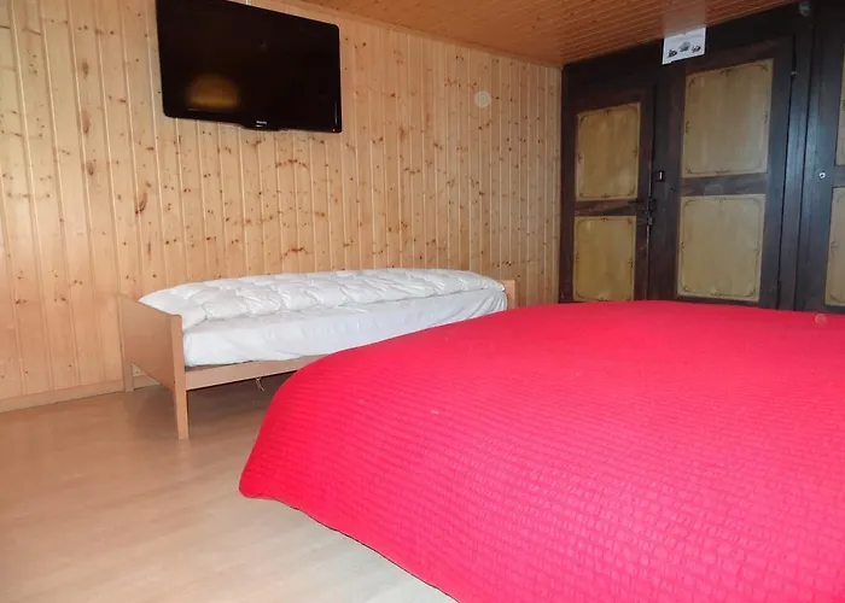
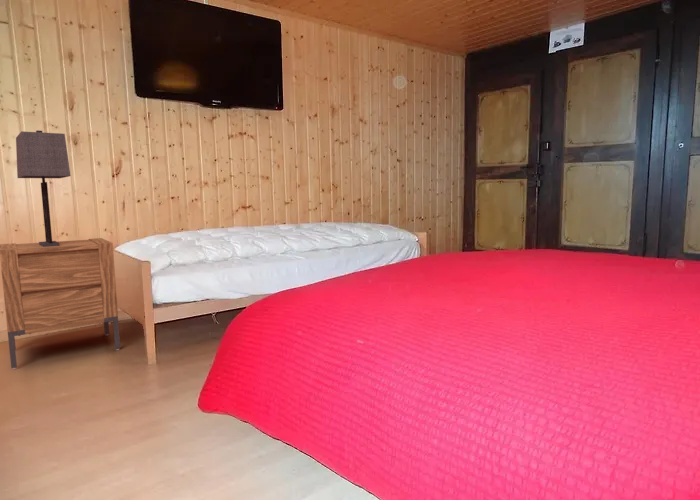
+ table lamp [15,129,72,247]
+ nightstand [0,237,121,370]
